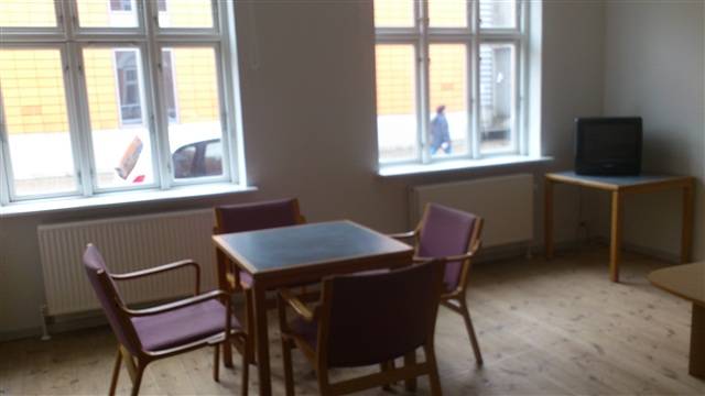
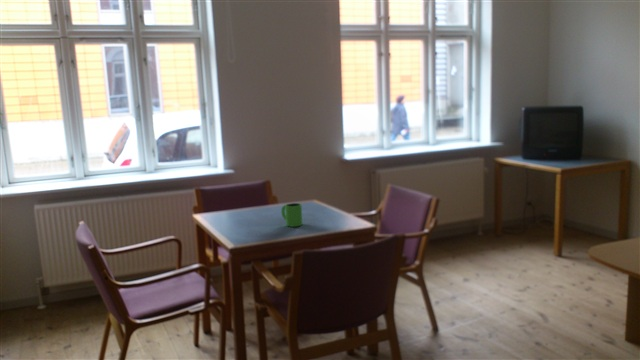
+ mug [280,202,303,228]
